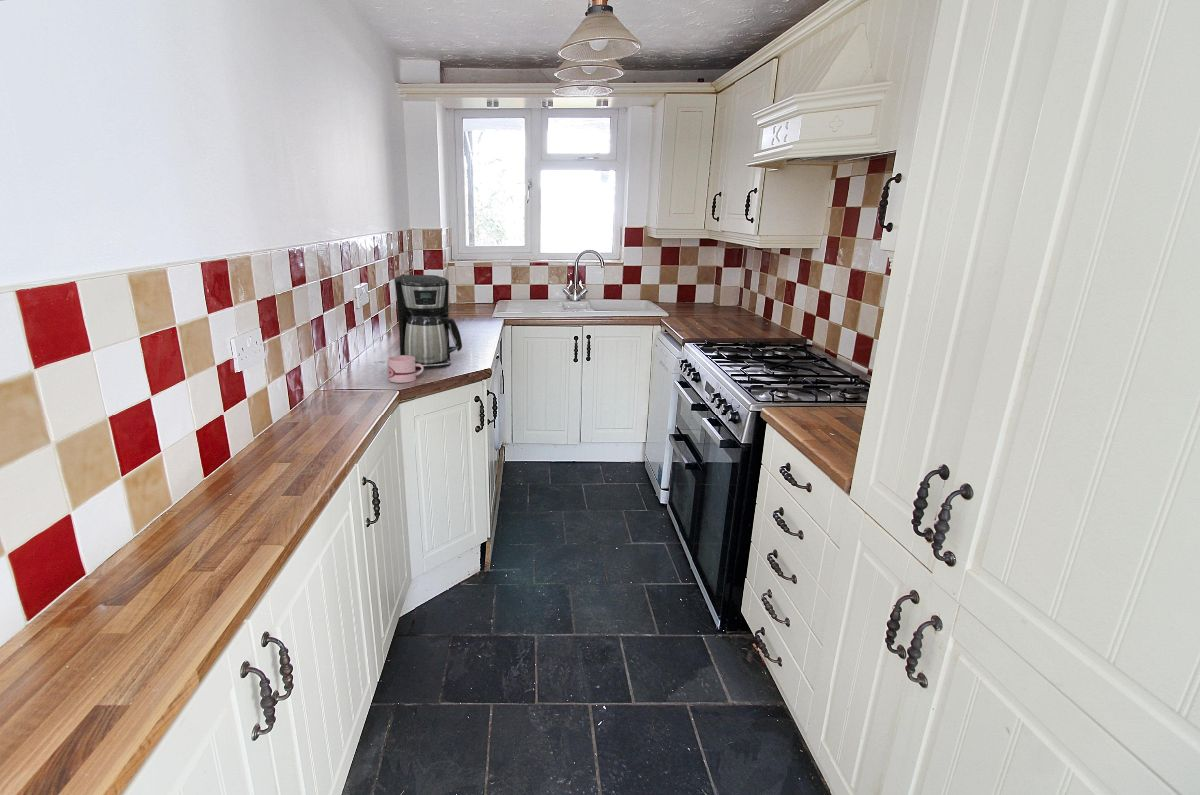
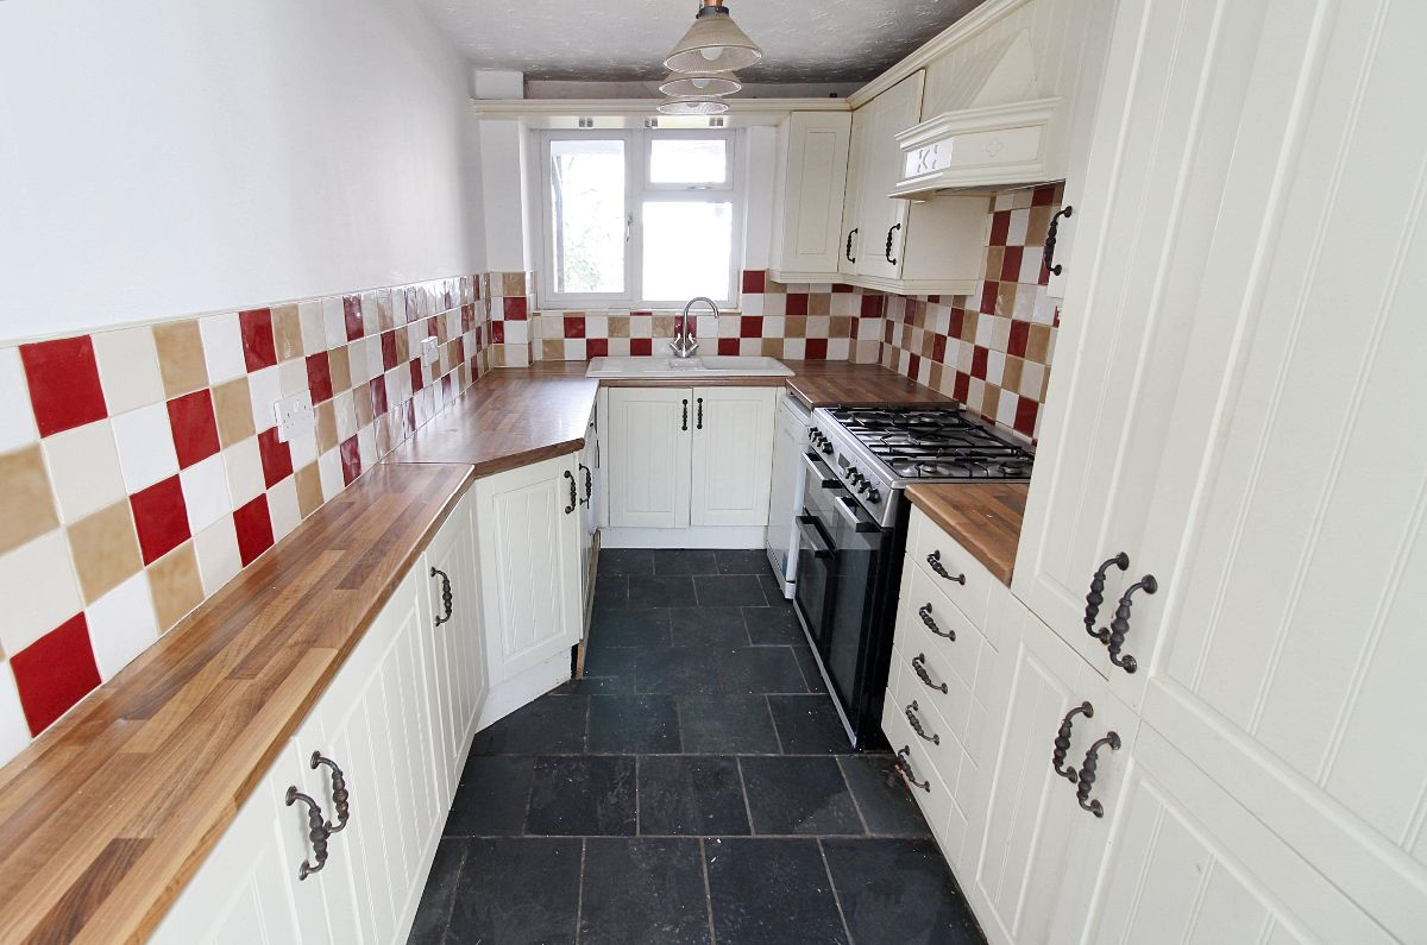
- coffee maker [393,274,463,369]
- mug [386,354,425,384]
